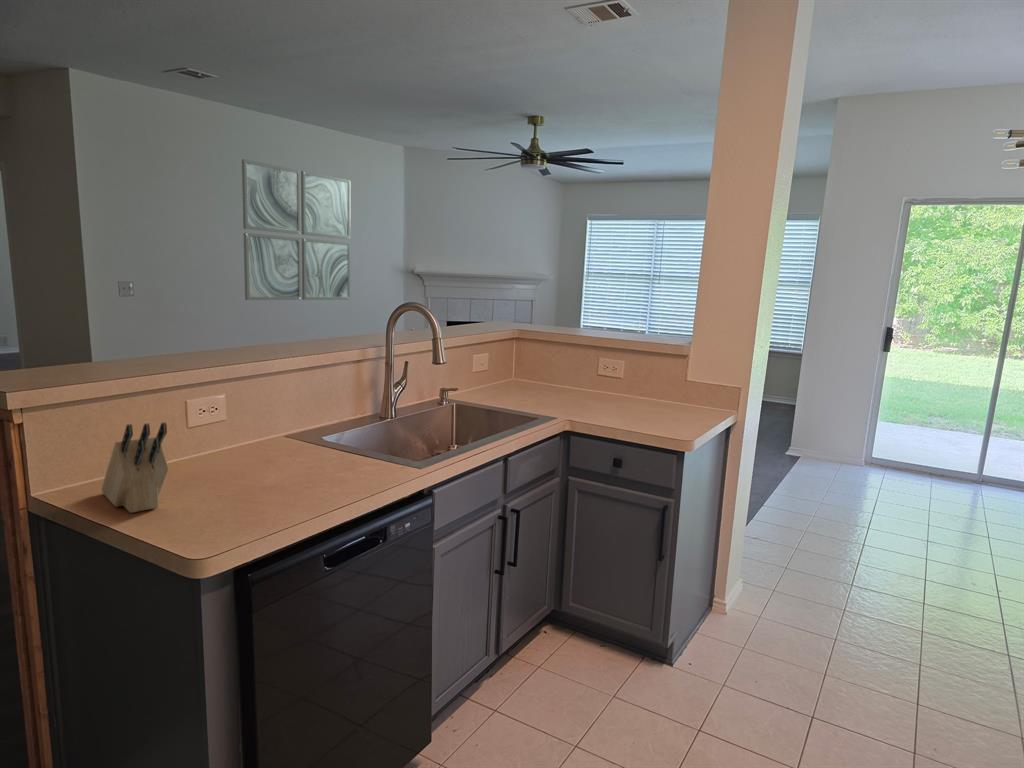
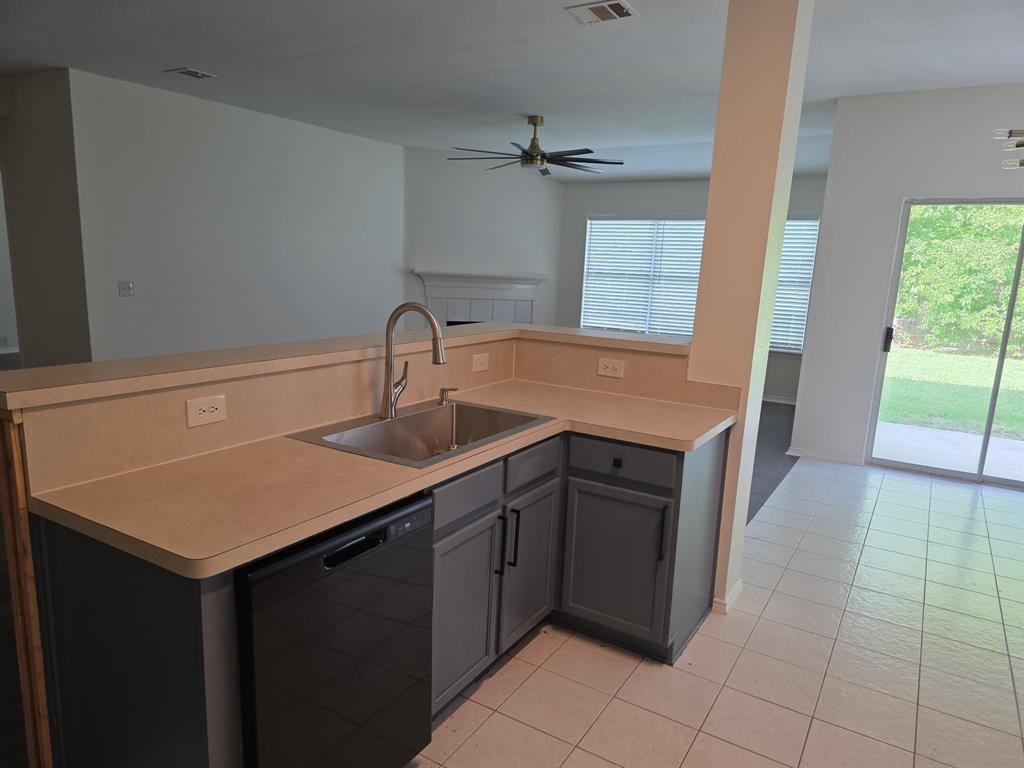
- wall art [241,158,351,301]
- knife block [100,421,170,514]
